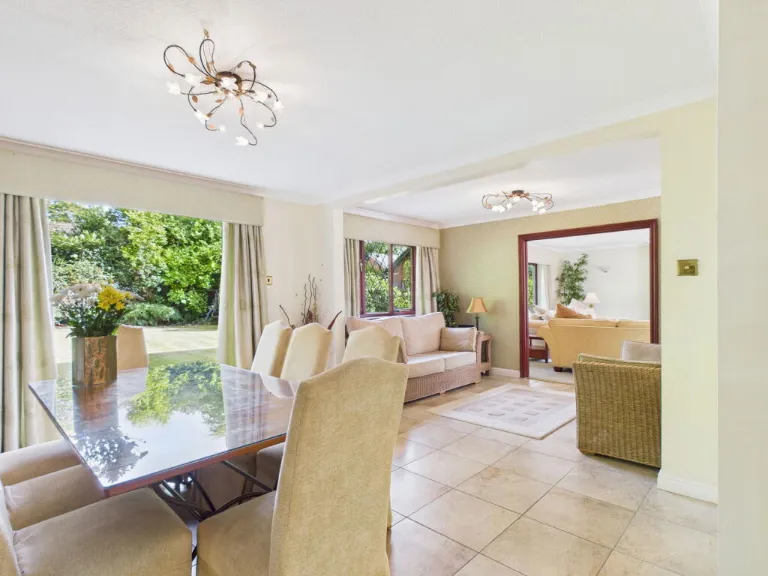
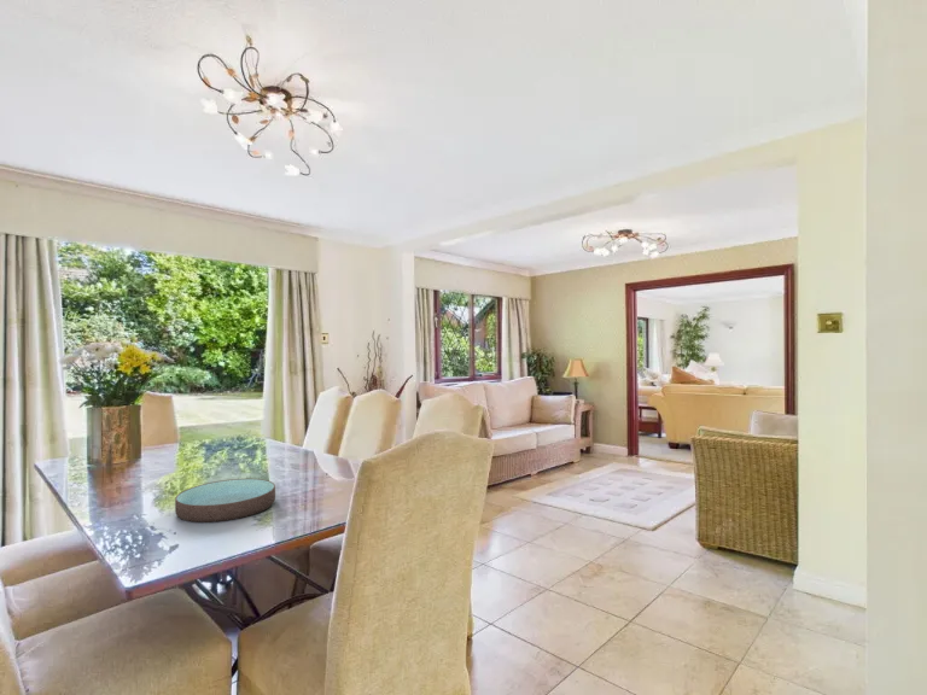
+ bowl [174,478,276,524]
